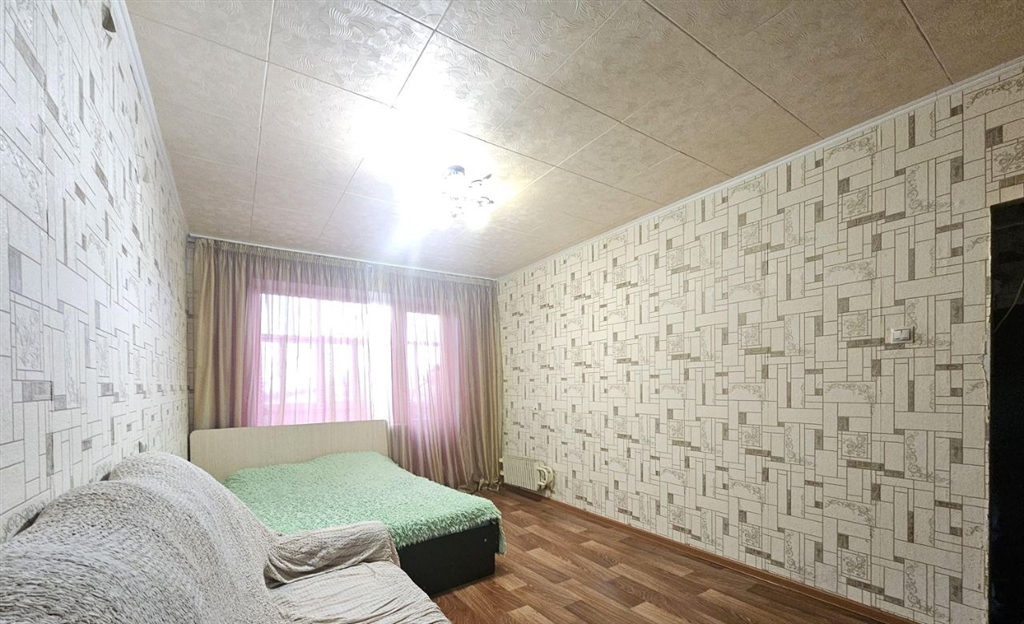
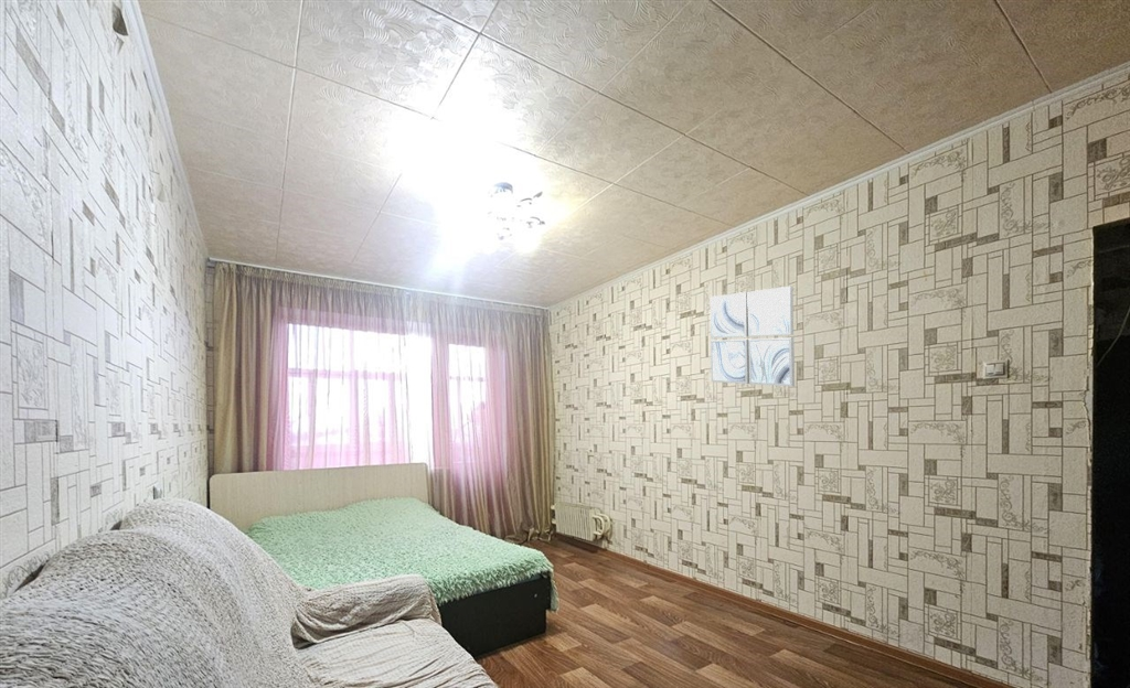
+ wall art [708,286,796,388]
